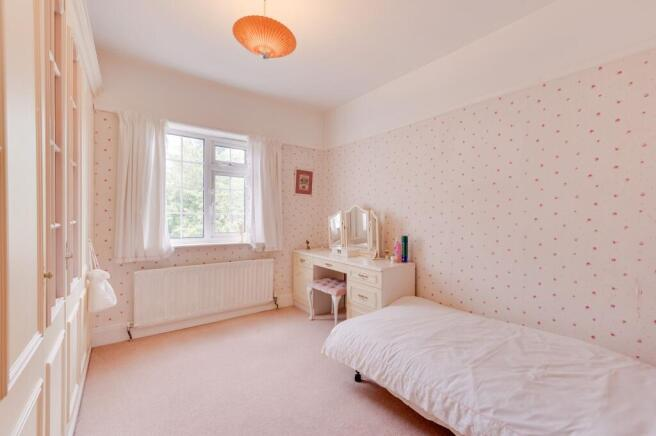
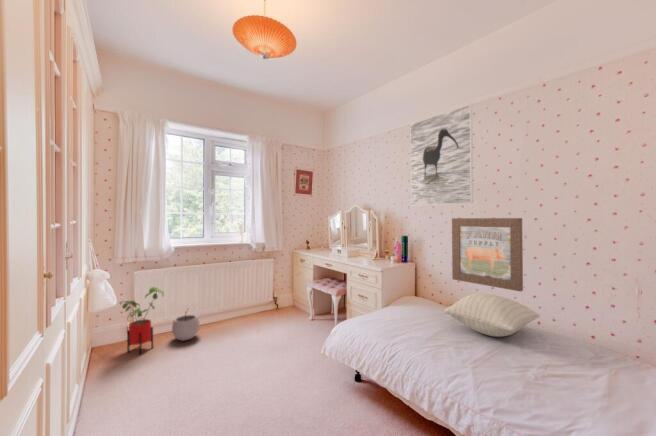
+ plant pot [171,308,200,342]
+ wall art [451,217,524,293]
+ house plant [118,285,166,355]
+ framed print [409,104,474,207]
+ pillow [442,293,541,338]
